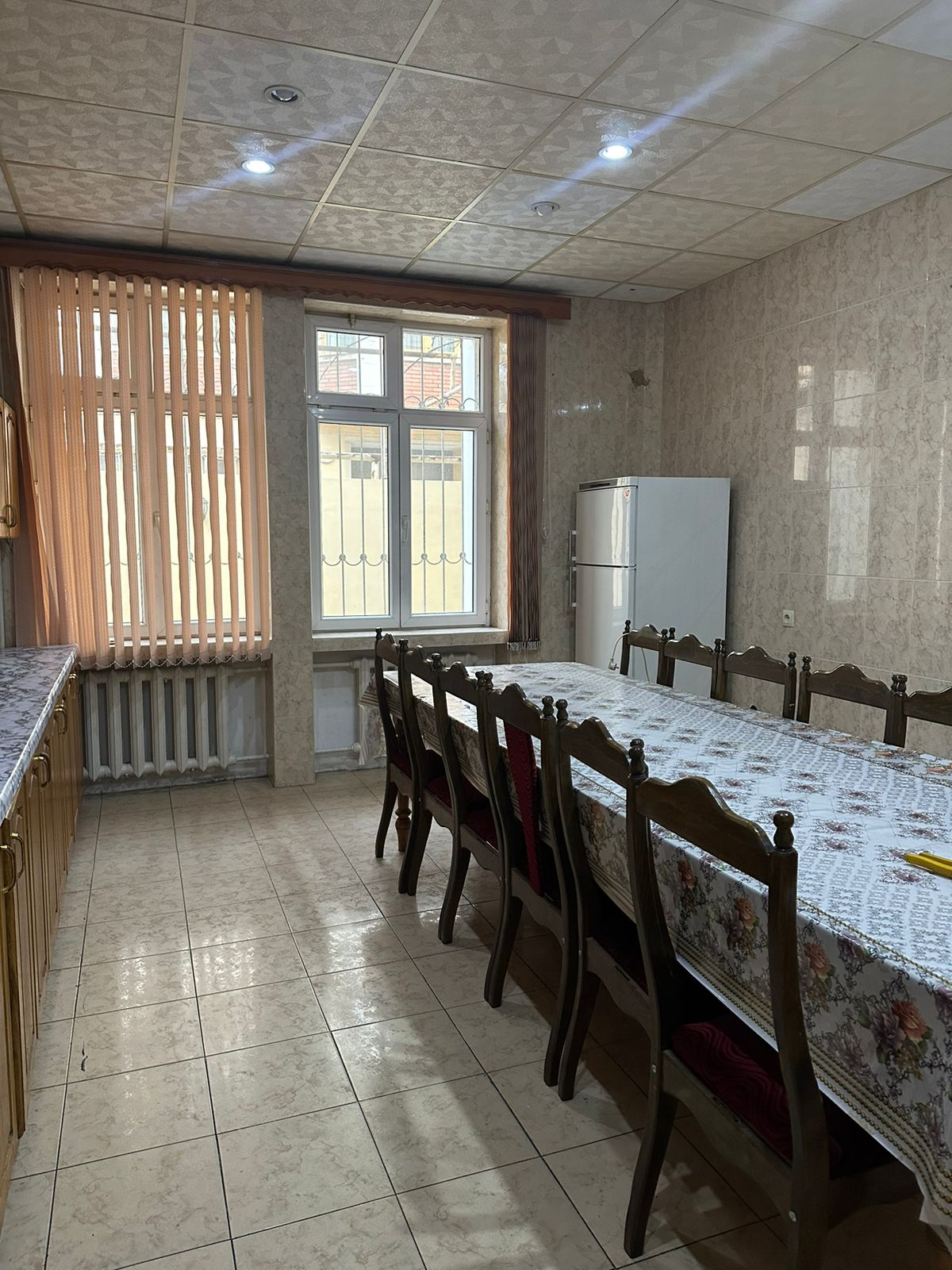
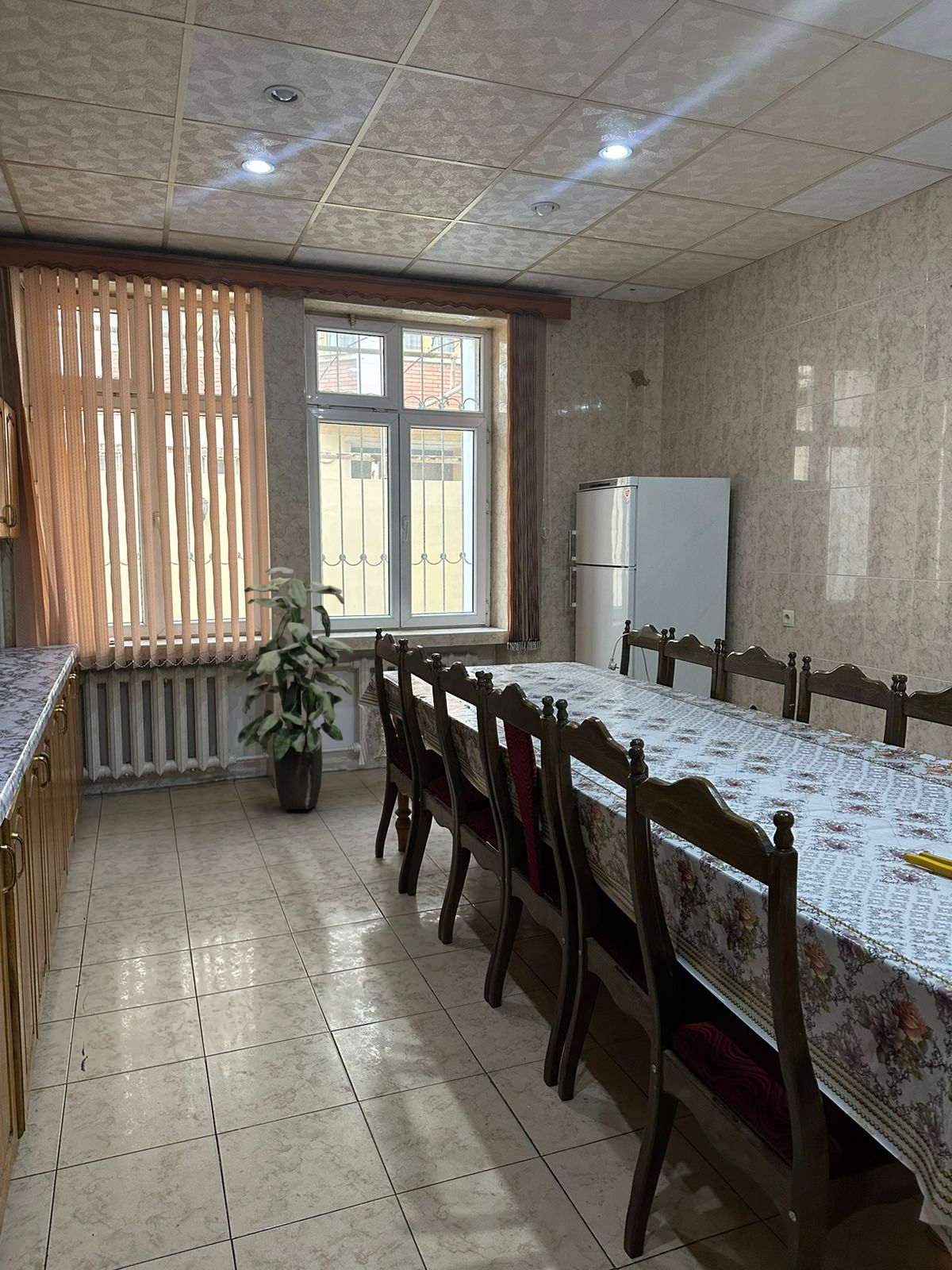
+ indoor plant [231,567,354,810]
